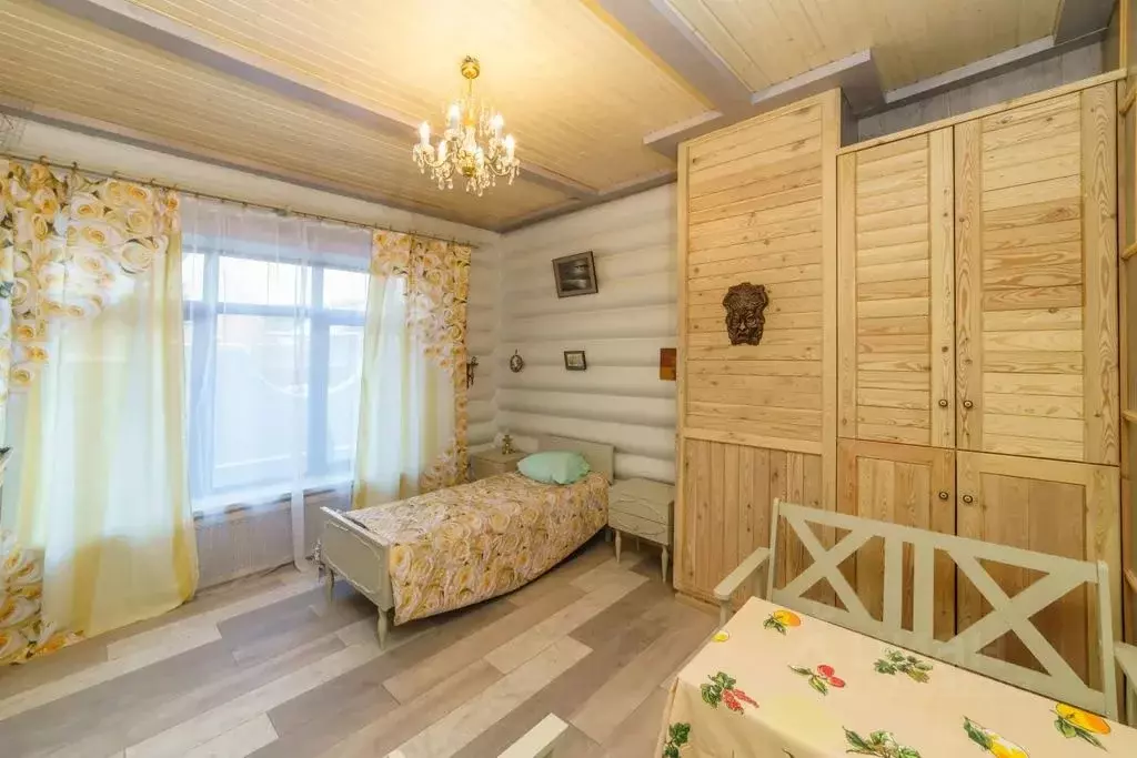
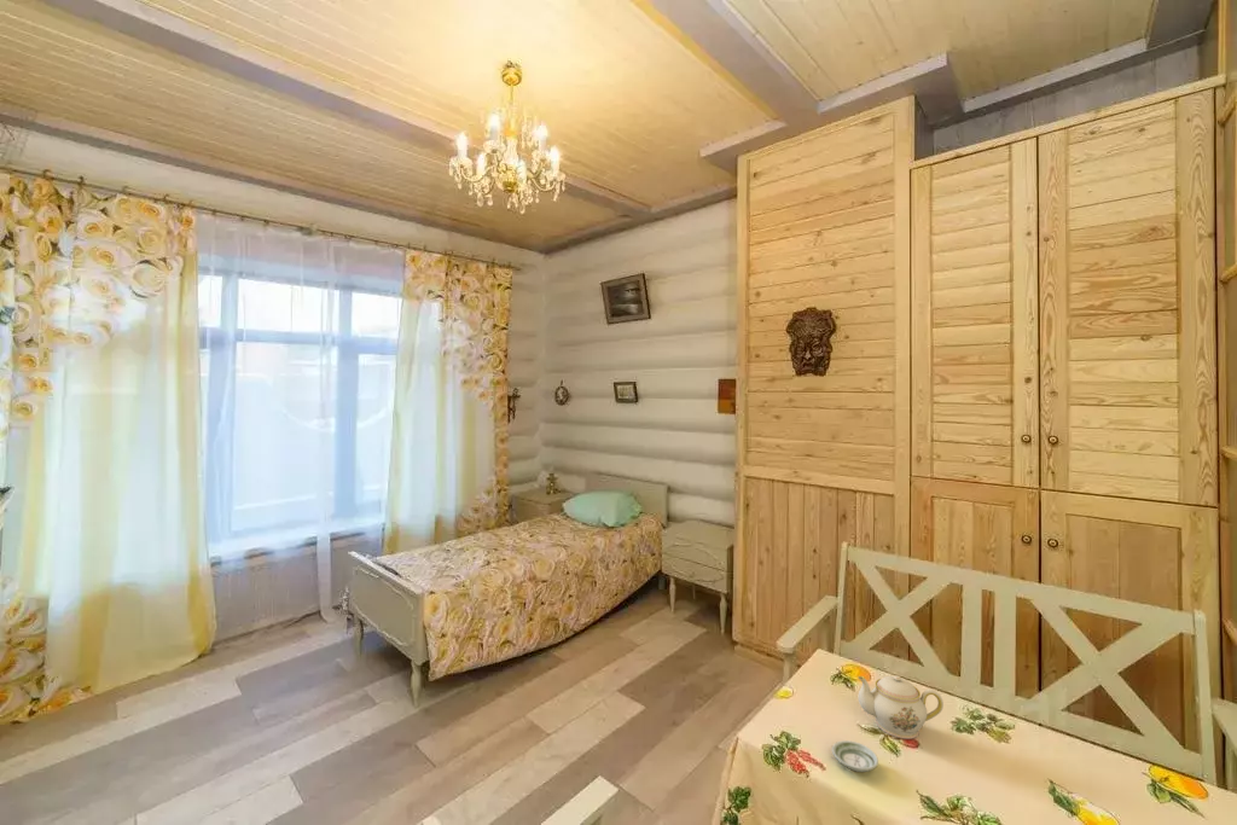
+ teapot [856,674,945,740]
+ saucer [831,739,879,773]
